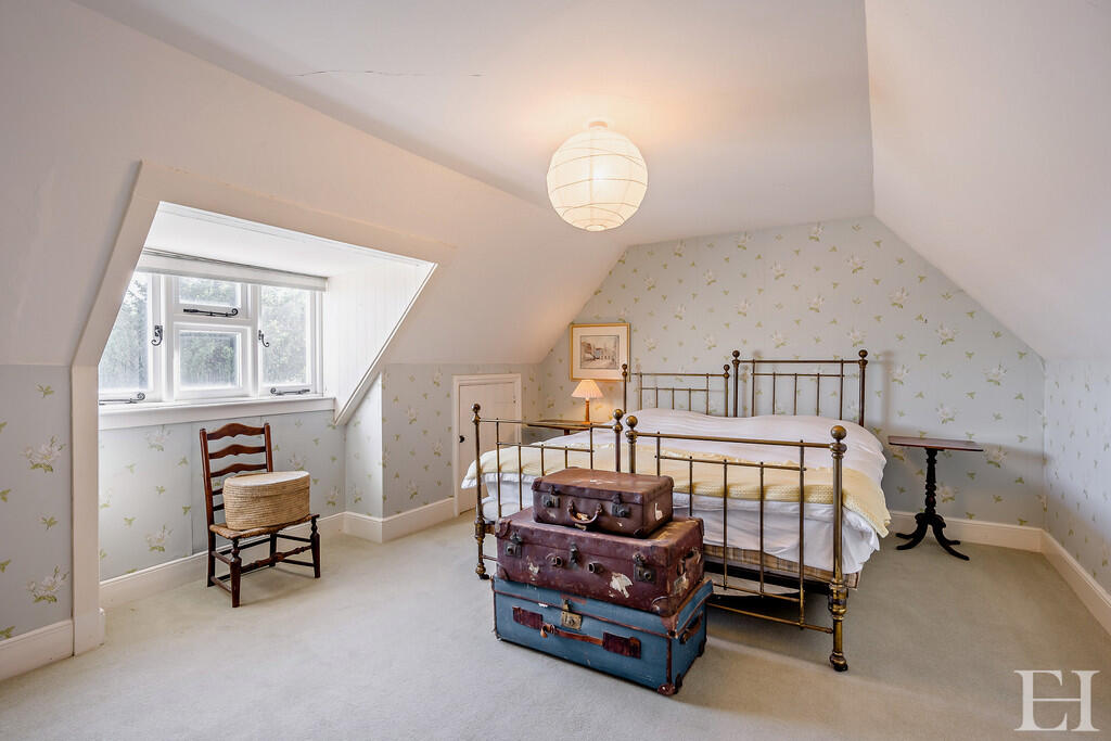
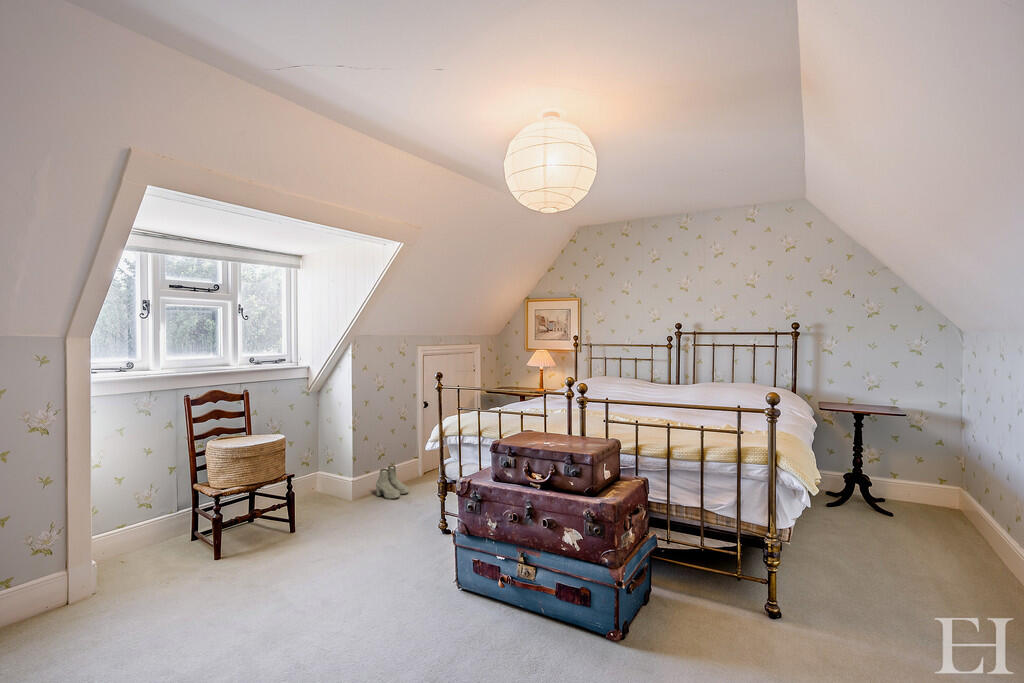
+ boots [375,465,410,500]
